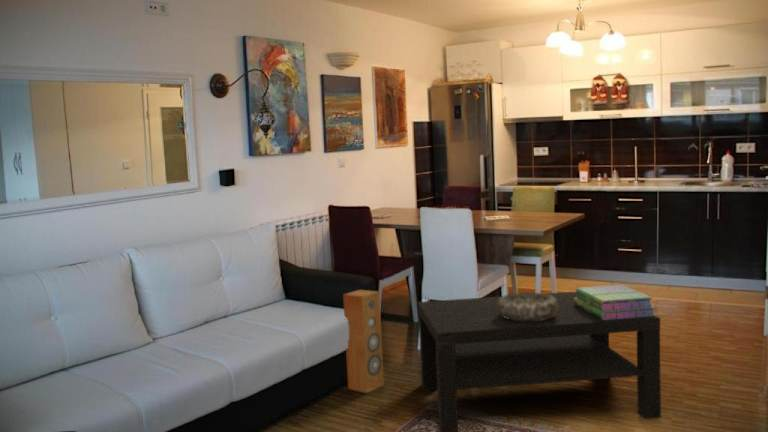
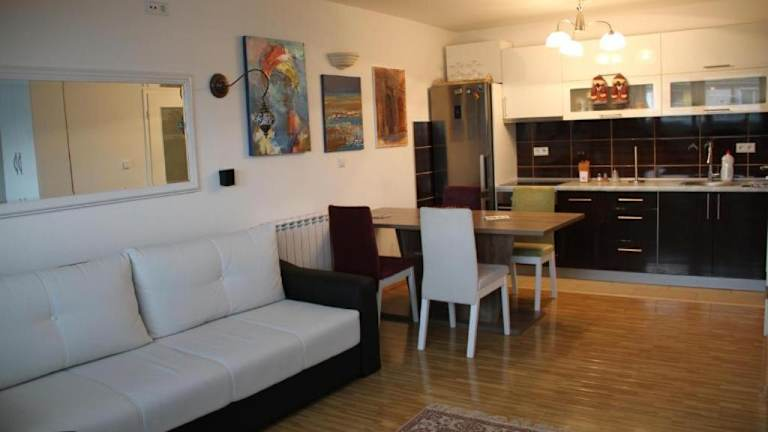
- speaker [342,289,385,394]
- coffee table [417,291,662,432]
- decorative bowl [497,291,558,321]
- stack of books [574,284,657,320]
